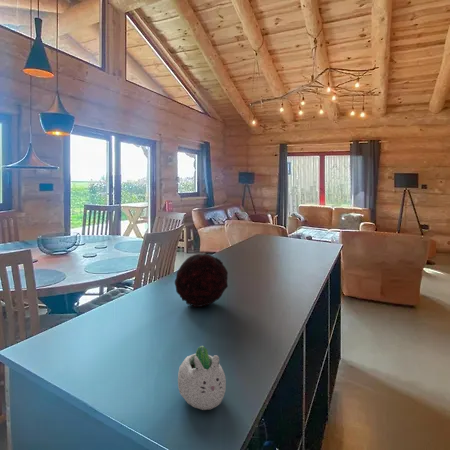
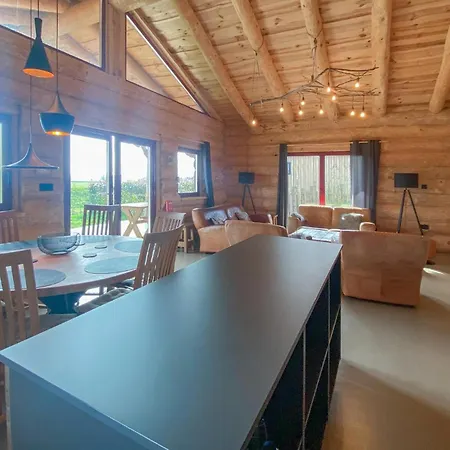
- succulent planter [177,345,227,411]
- decorative orb [174,253,229,308]
